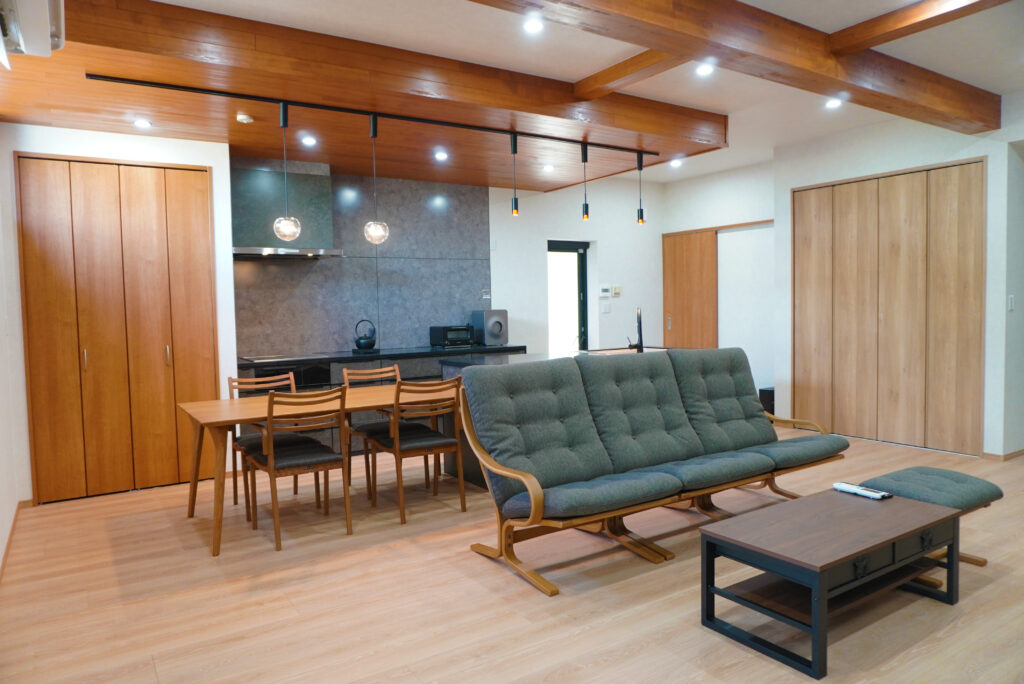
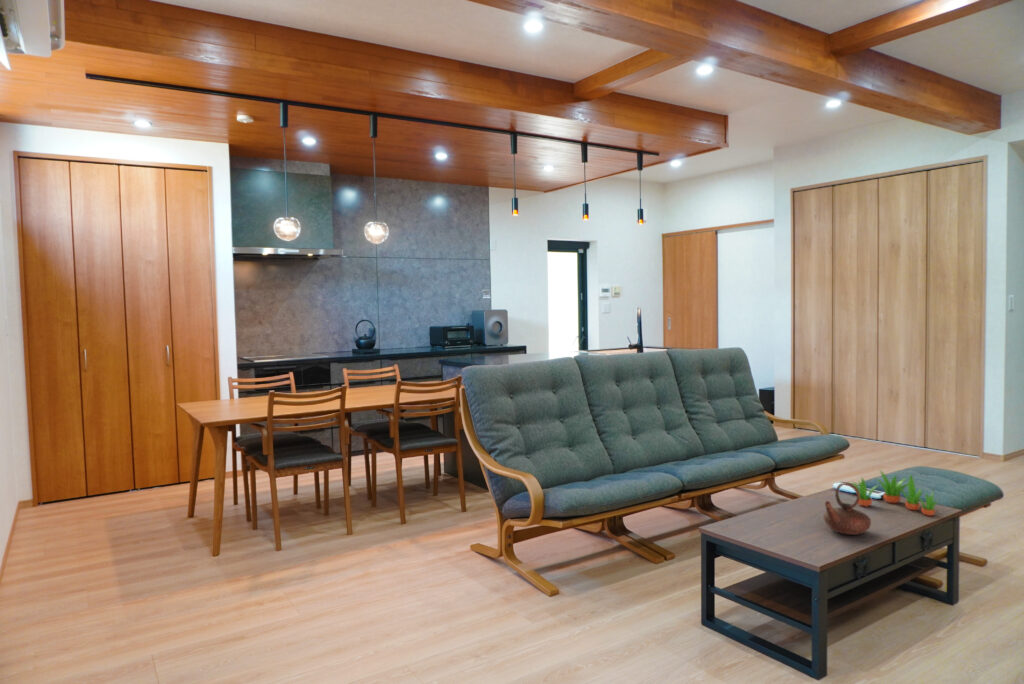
+ succulent plant [847,468,939,517]
+ teapot [822,481,872,536]
